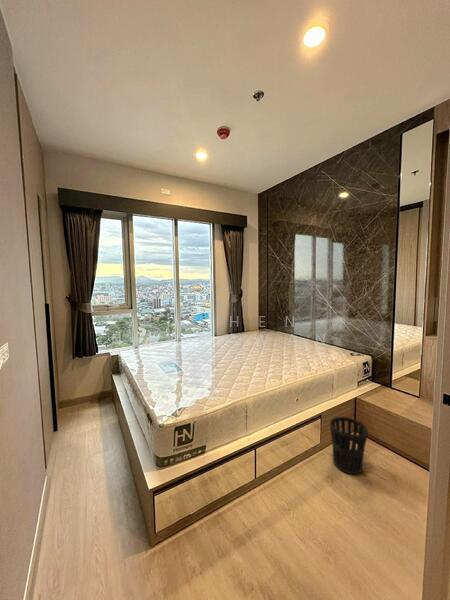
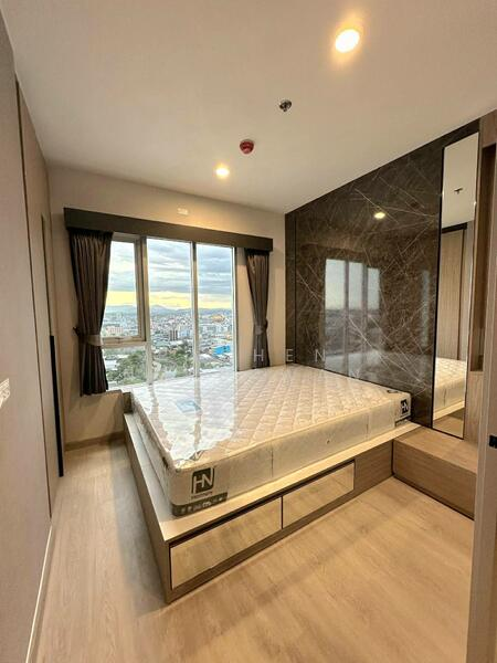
- wastebasket [329,416,369,475]
